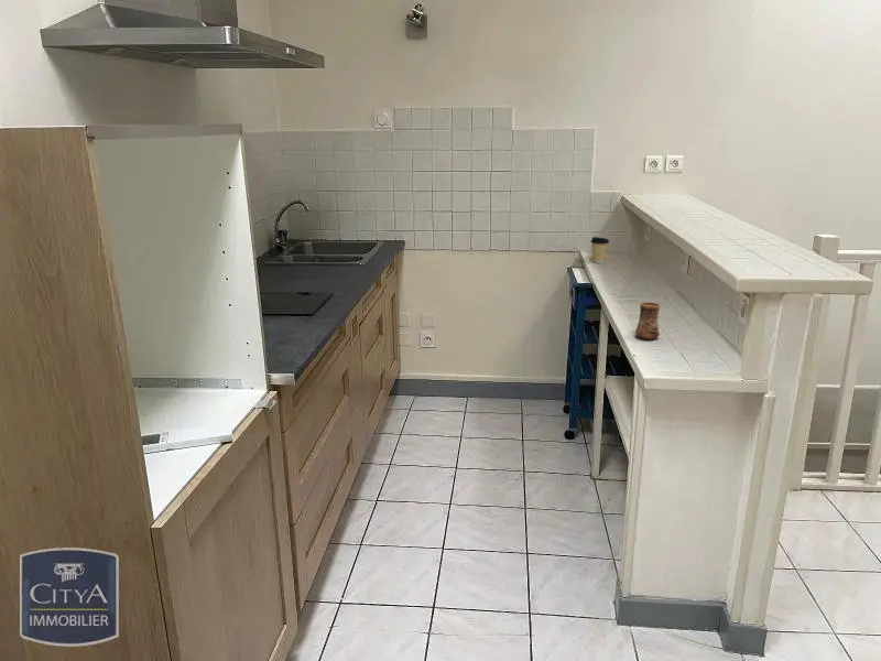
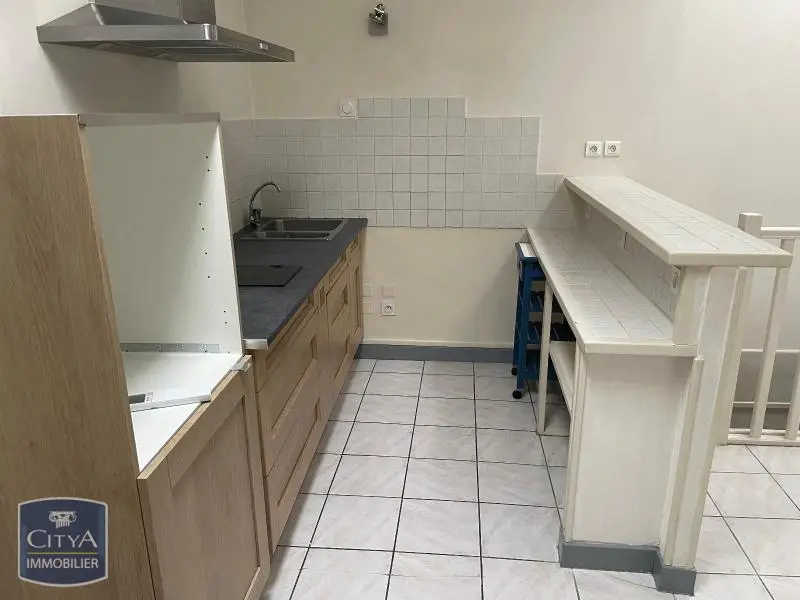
- coffee cup [589,236,610,264]
- cup [634,301,661,340]
